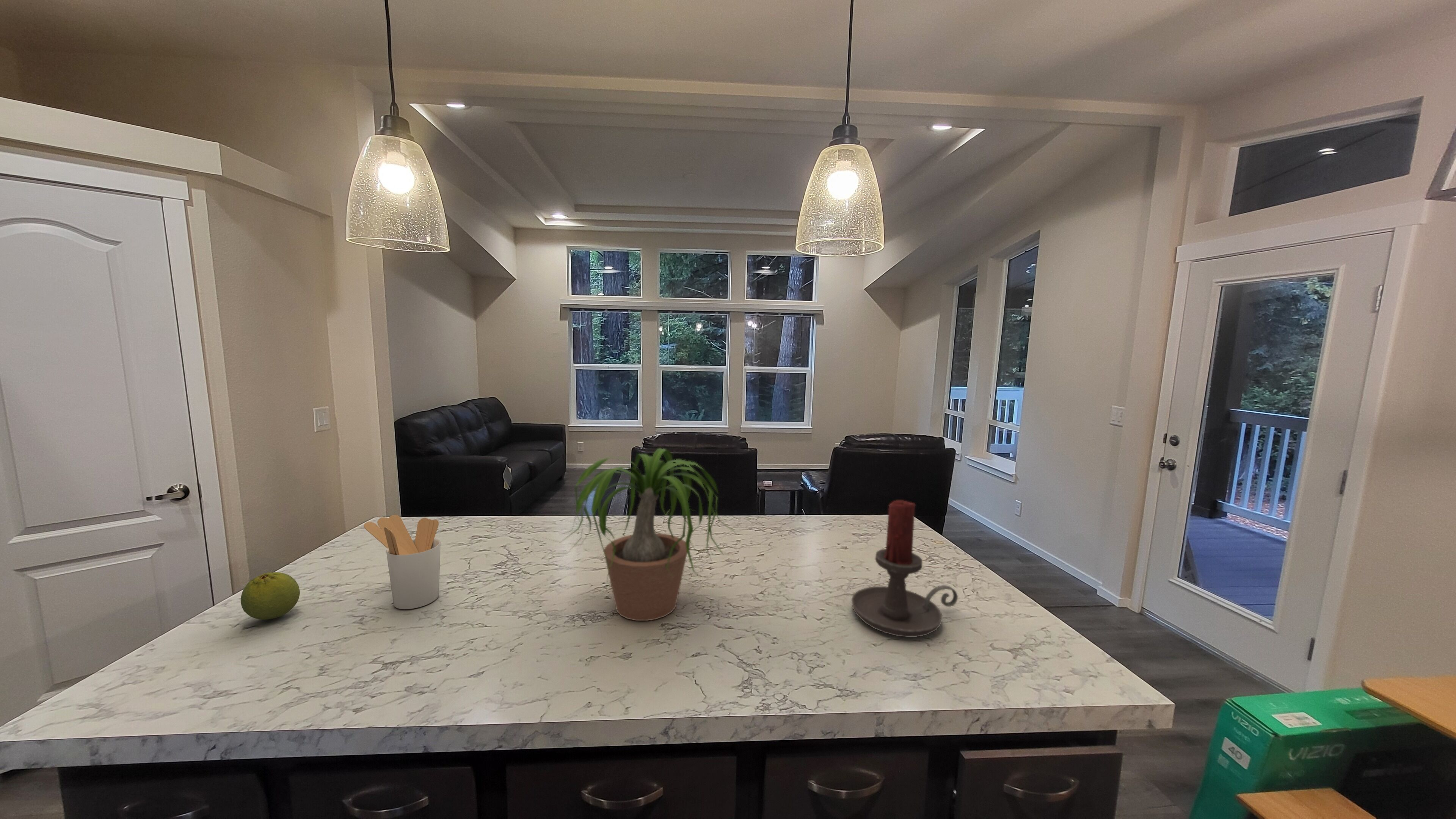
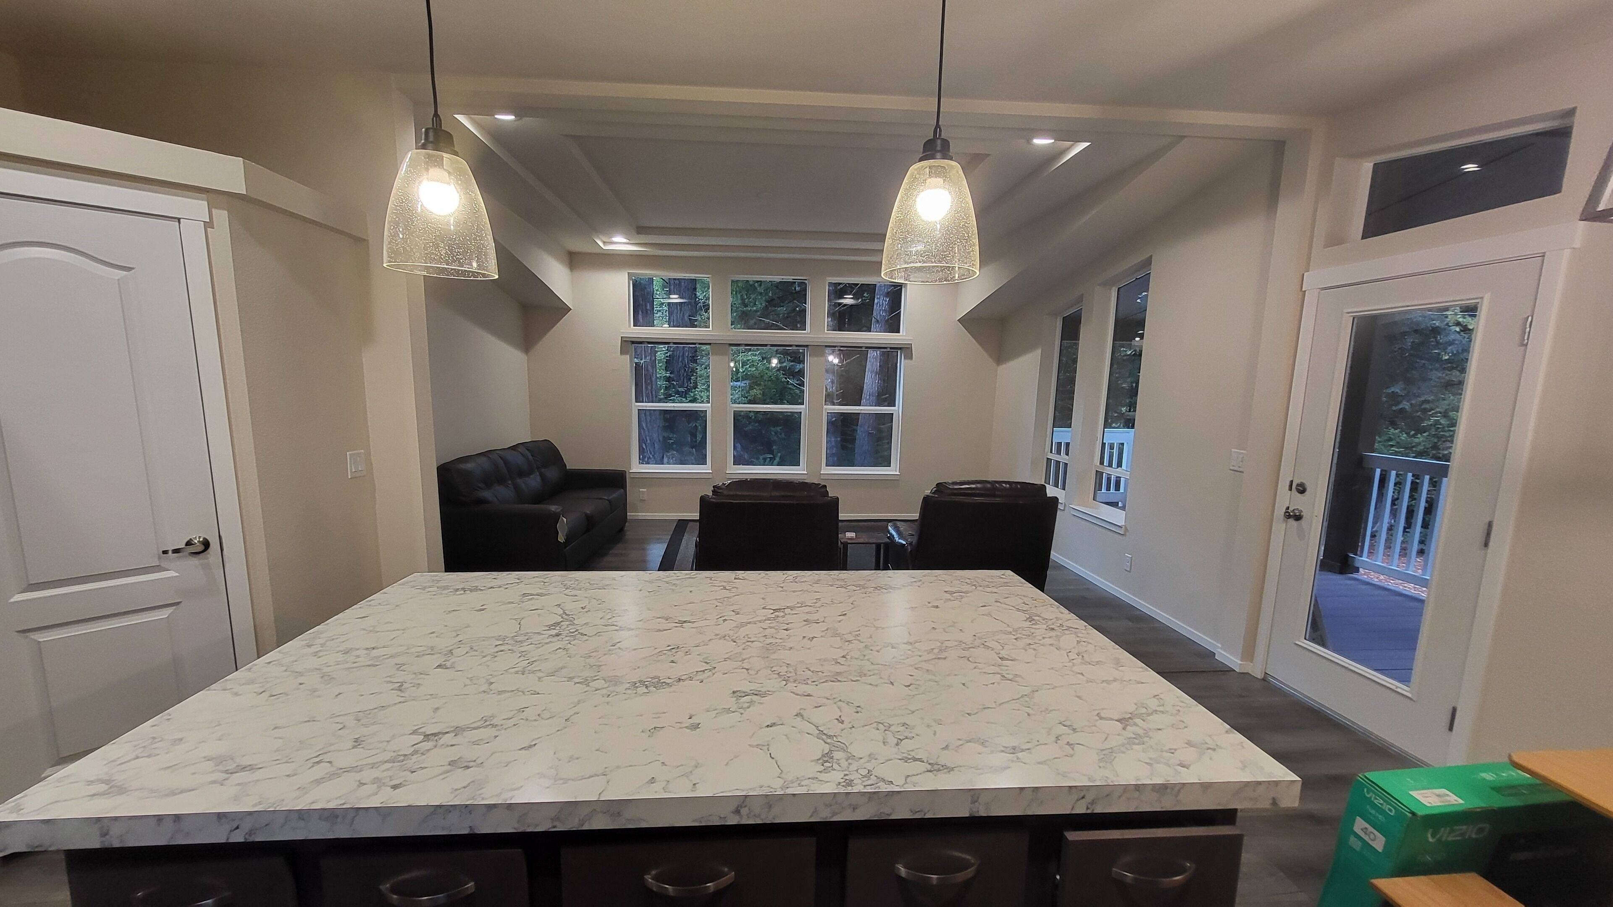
- utensil holder [364,515,441,610]
- potted plant [543,448,751,621]
- fruit [240,572,300,620]
- candle holder [851,500,958,637]
